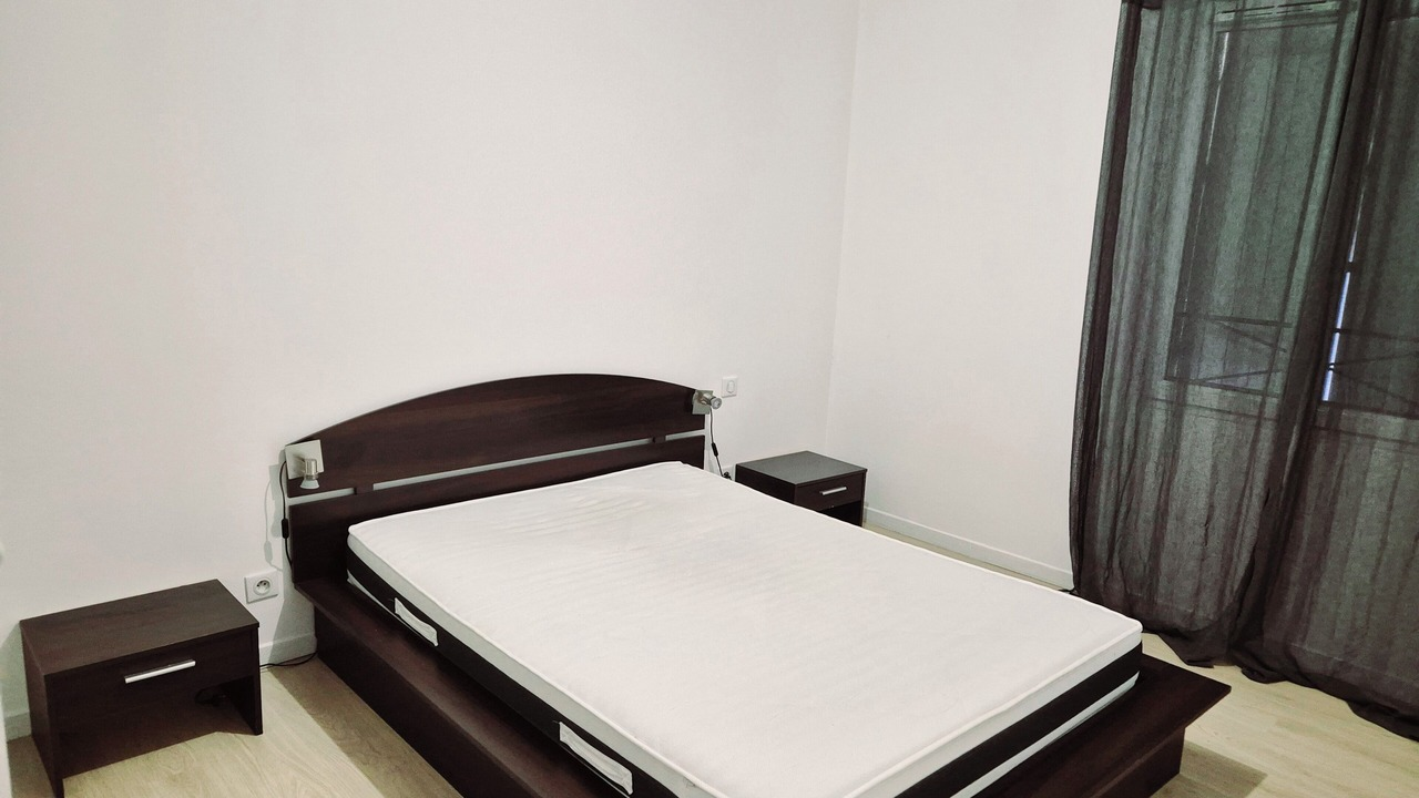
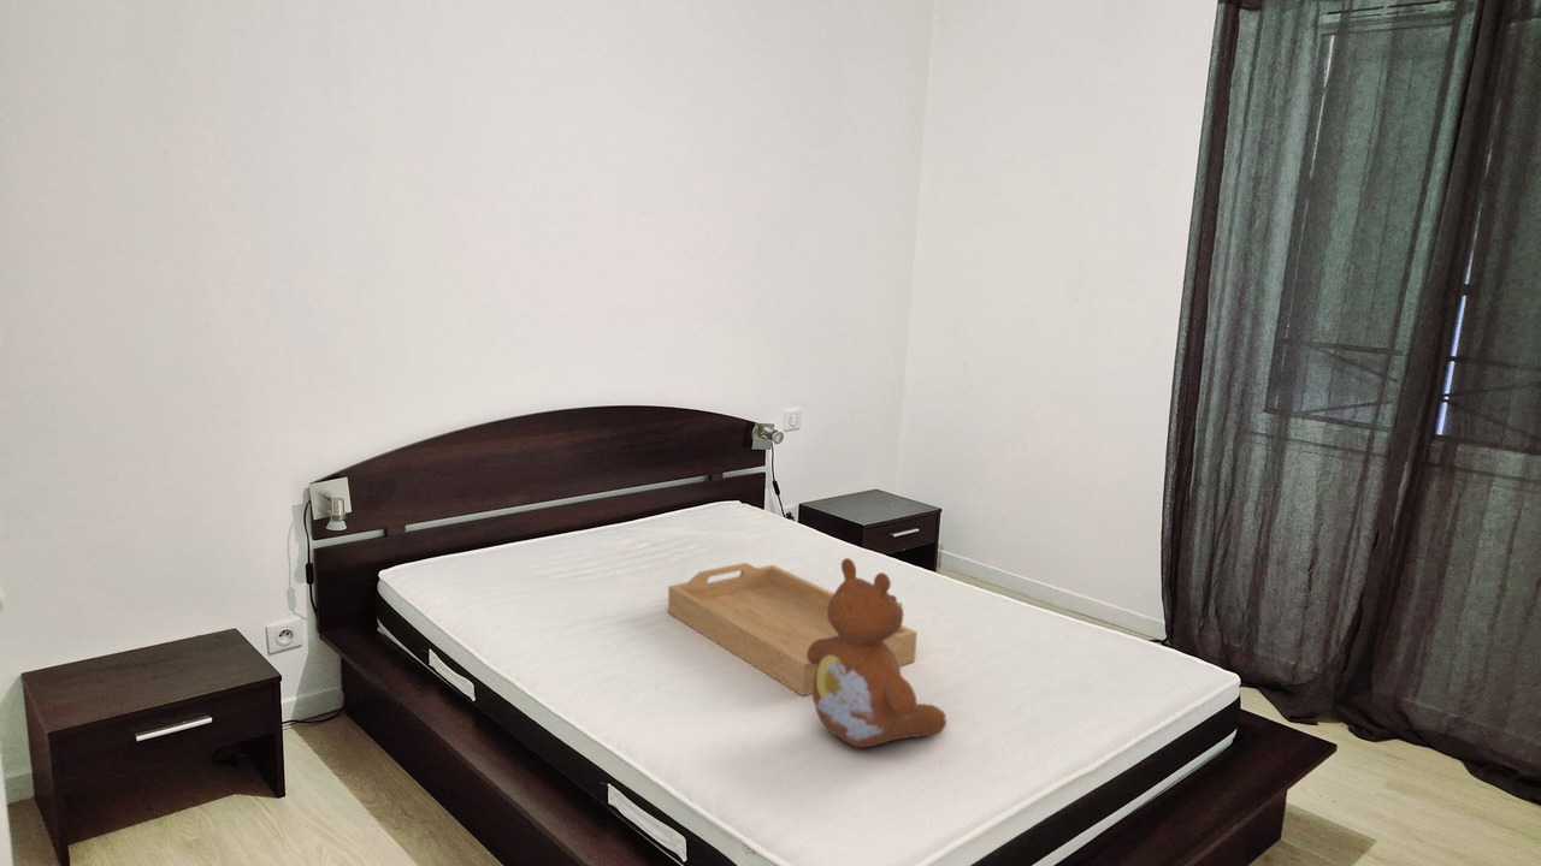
+ serving tray [667,562,919,698]
+ teddy bear [807,557,947,748]
